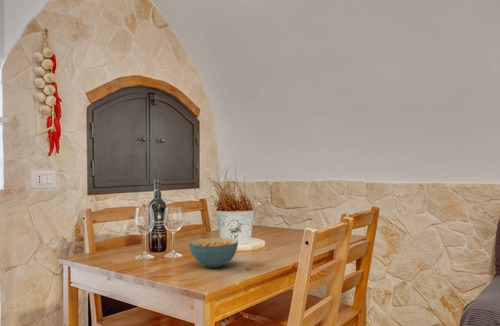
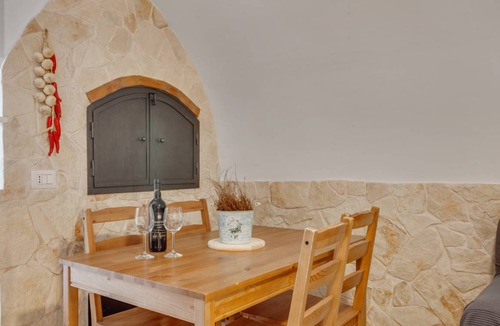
- cereal bowl [188,237,239,268]
